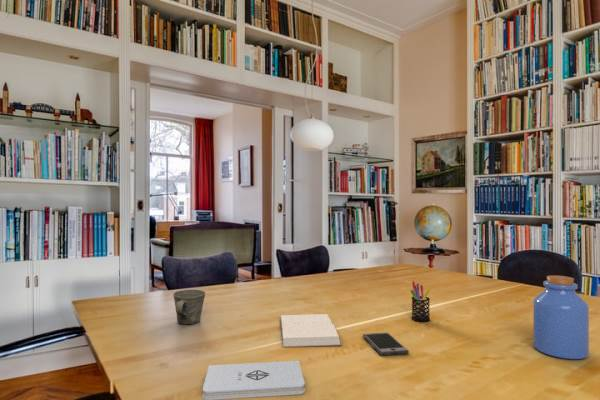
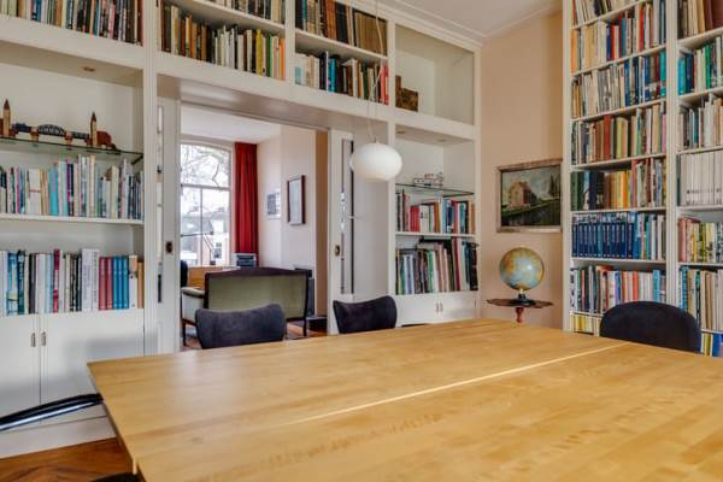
- jar [532,275,590,360]
- book [279,313,342,348]
- notepad [202,360,306,400]
- pen holder [410,280,431,323]
- smartphone [362,331,410,357]
- mug [172,289,206,326]
